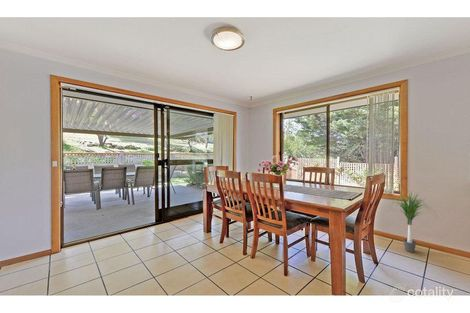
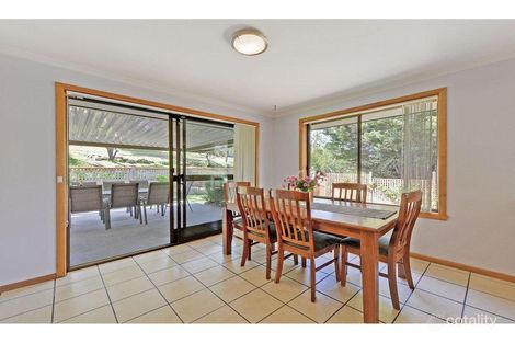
- potted plant [385,191,439,253]
